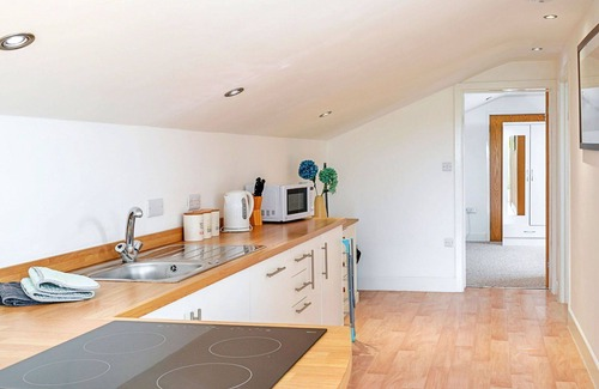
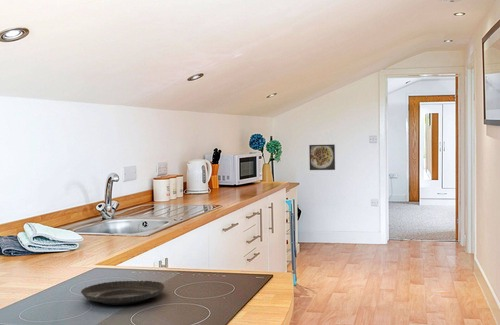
+ tart tin [80,280,166,306]
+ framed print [308,144,336,171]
